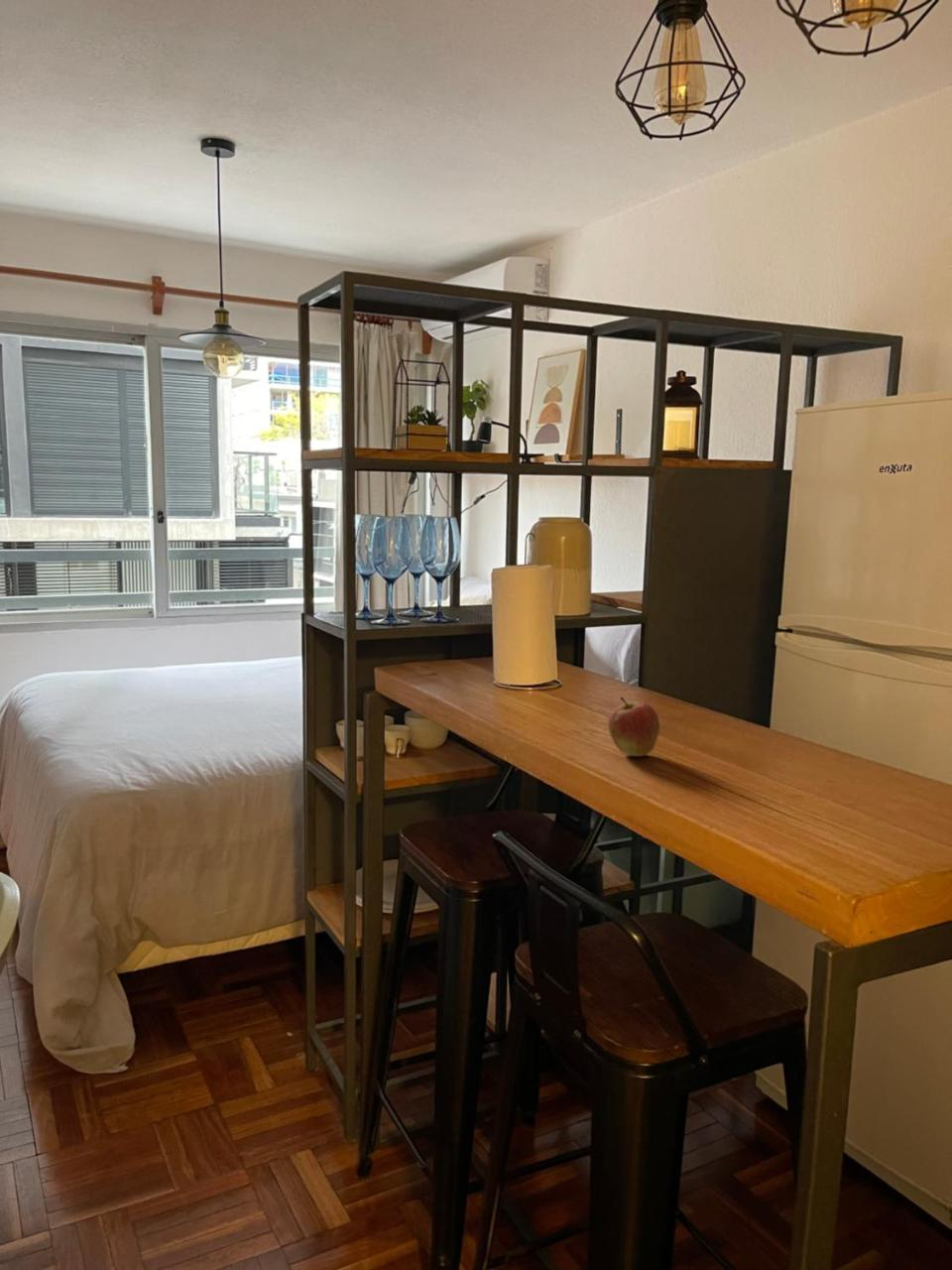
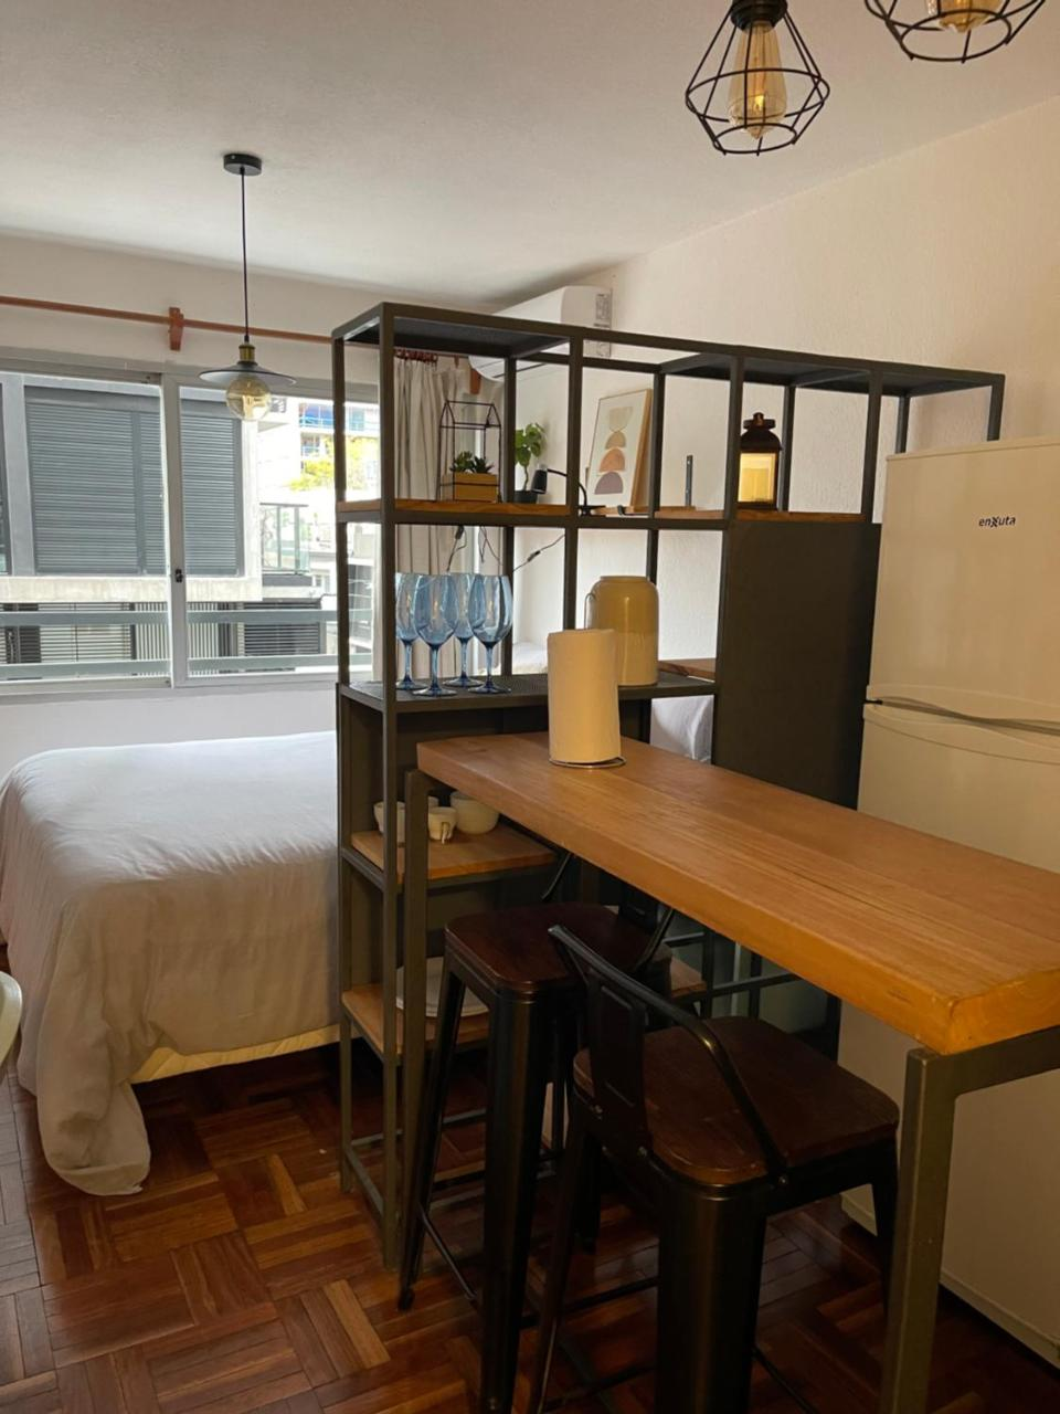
- fruit [607,696,660,757]
